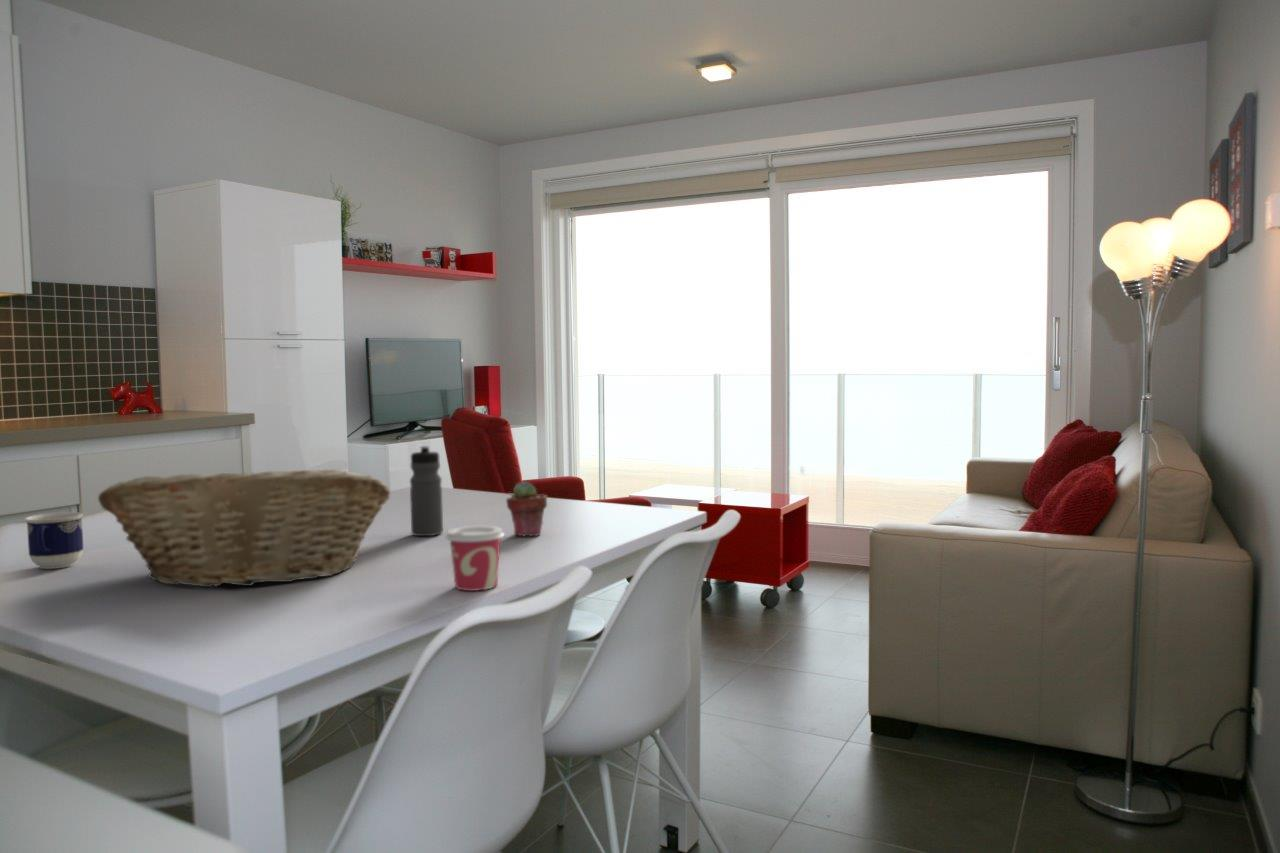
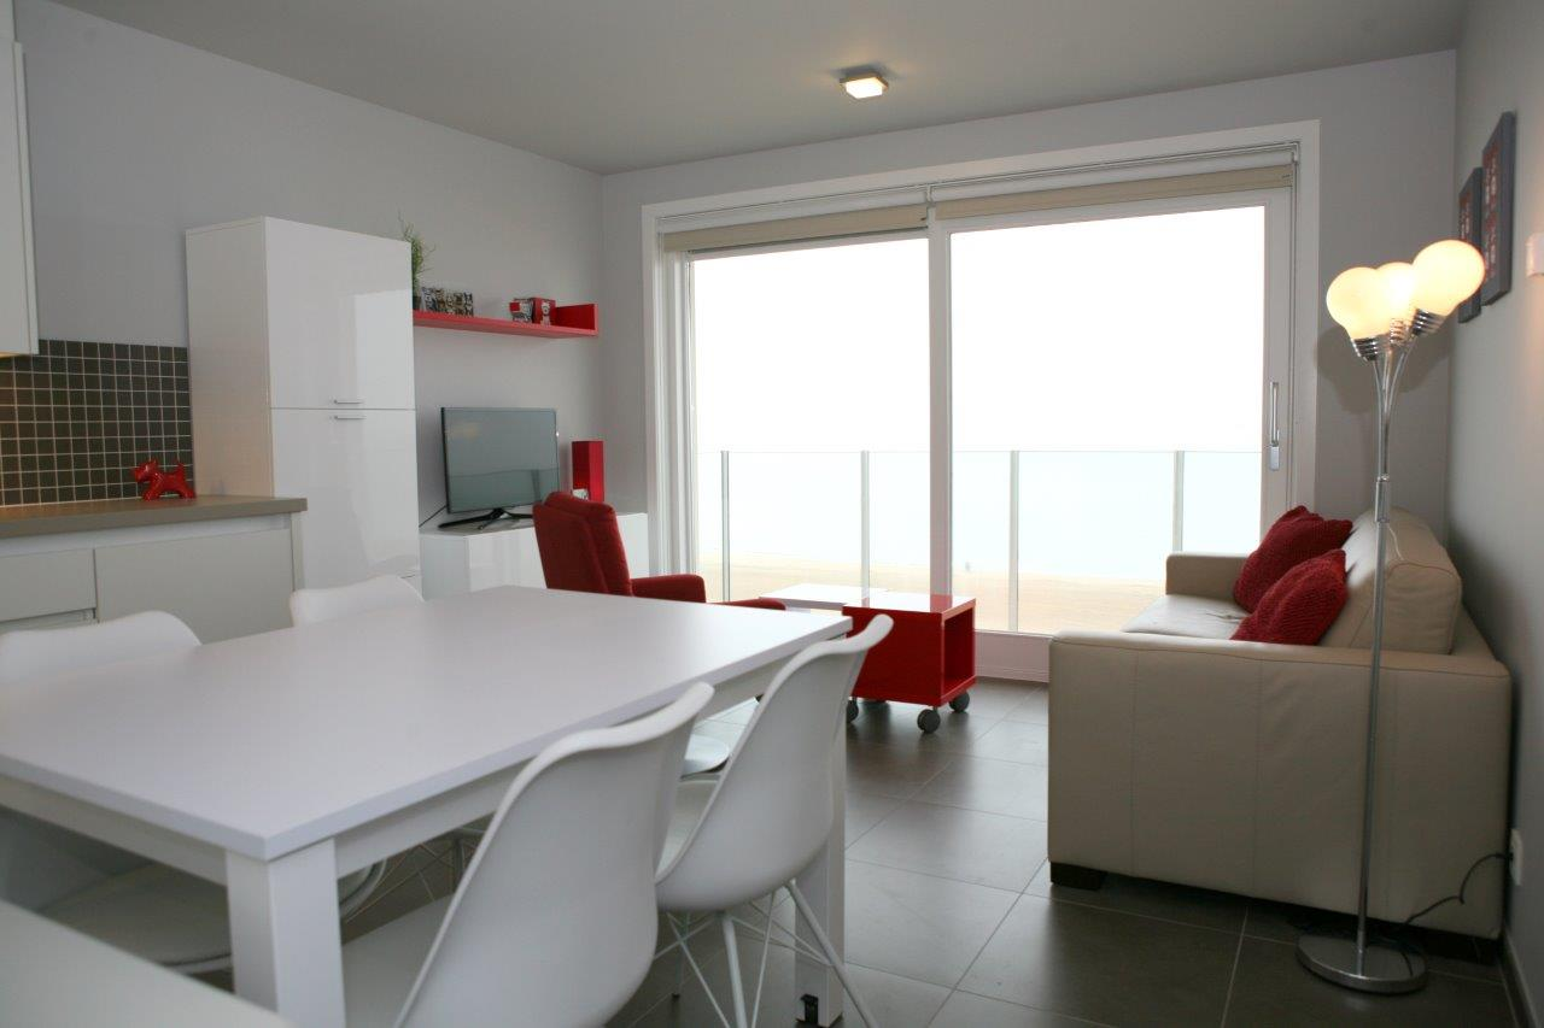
- cup [444,525,506,592]
- potted succulent [505,480,548,537]
- fruit basket [97,468,391,588]
- cup [24,511,84,570]
- water bottle [409,445,444,537]
